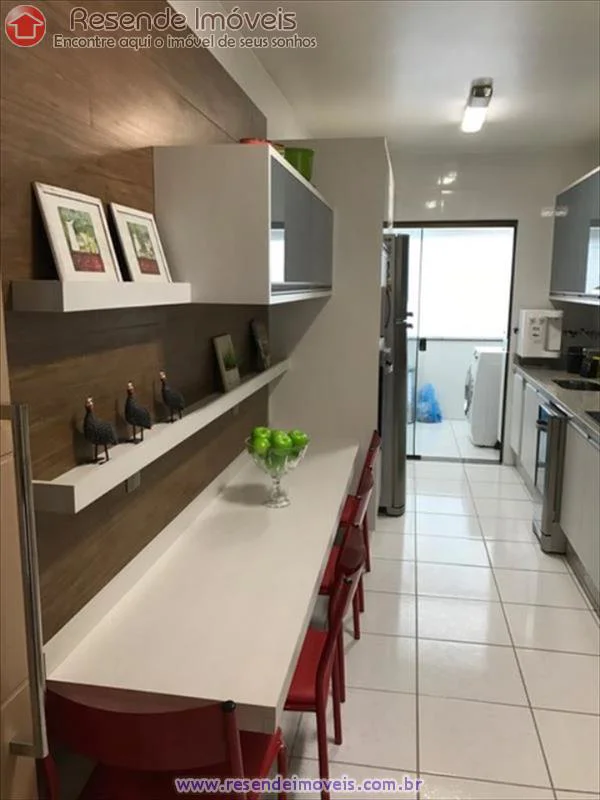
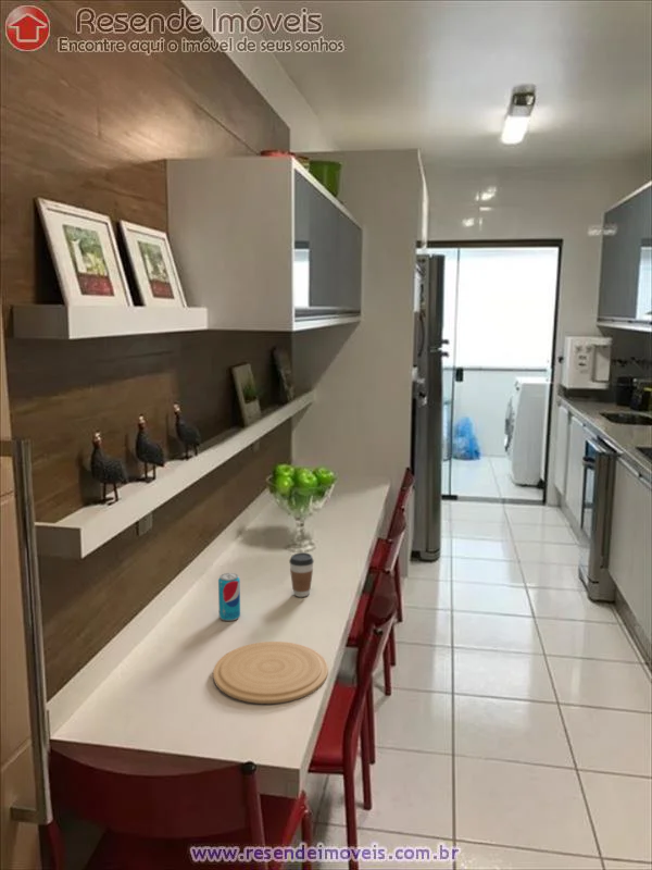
+ beverage can [217,572,241,622]
+ plate [212,641,329,705]
+ coffee cup [288,551,315,598]
